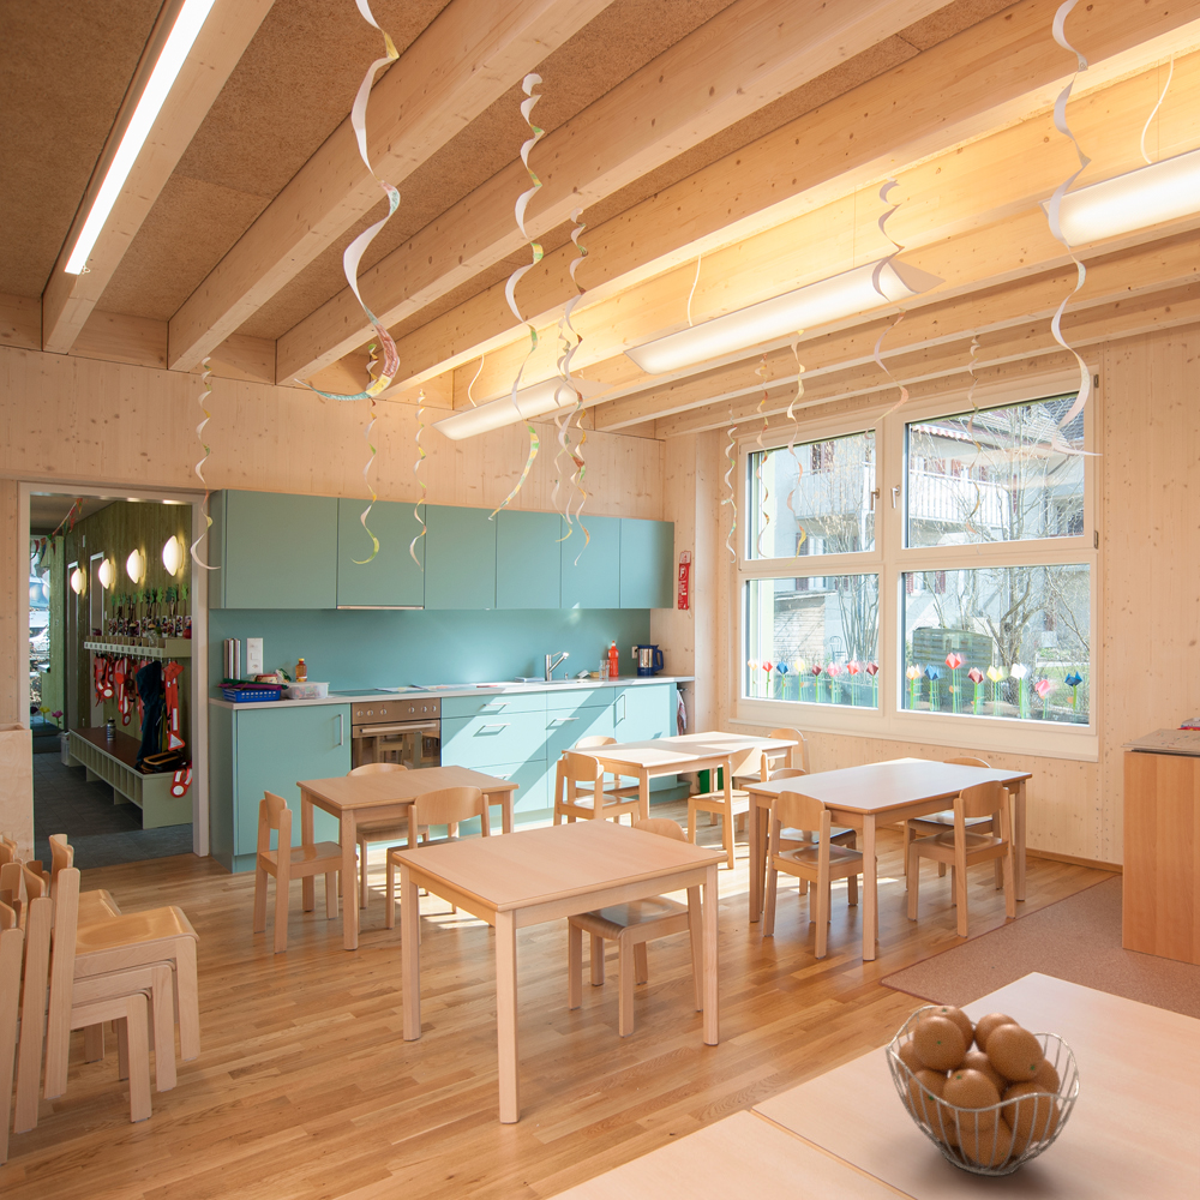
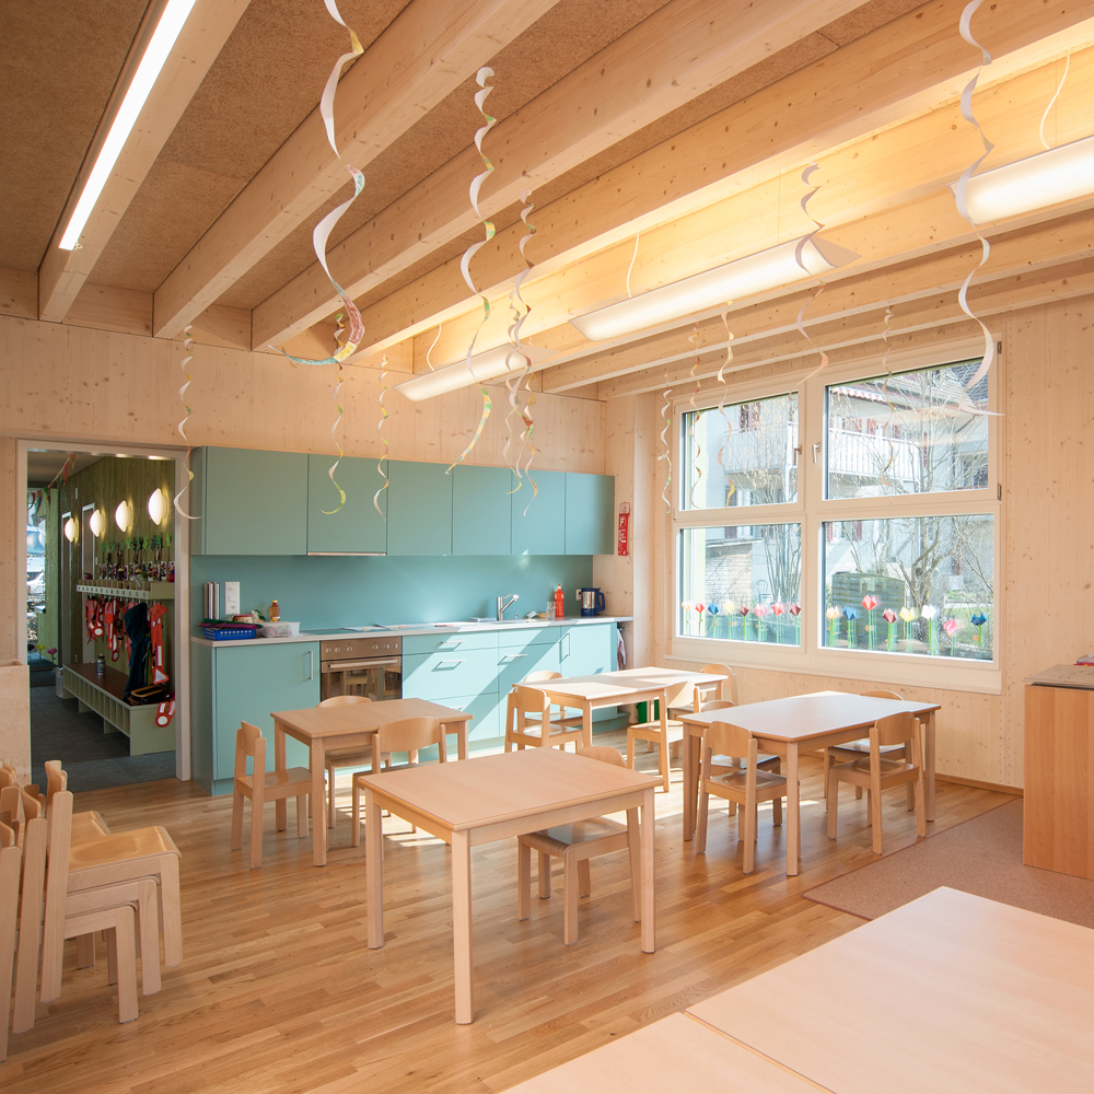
- fruit basket [884,1004,1080,1177]
